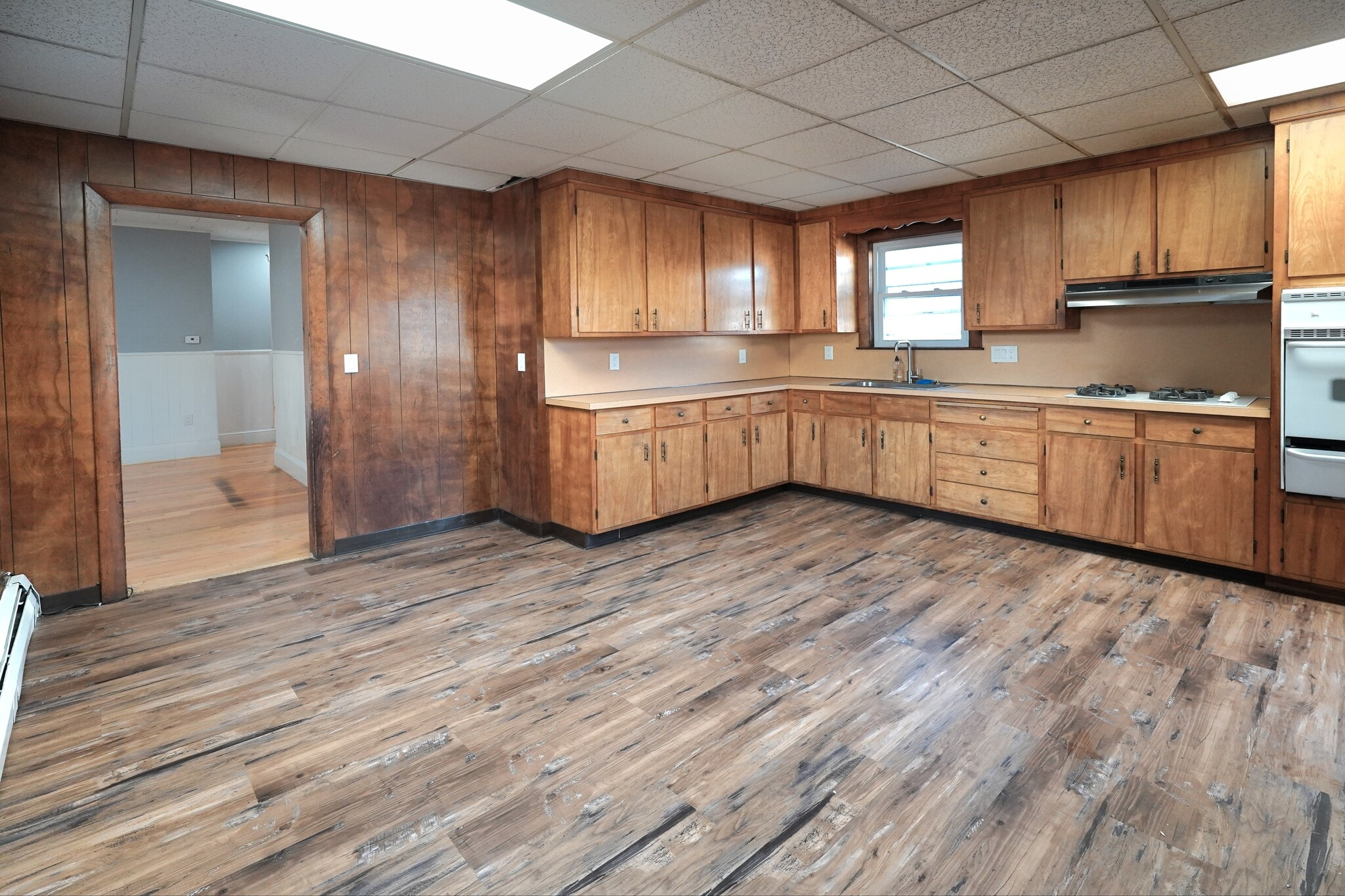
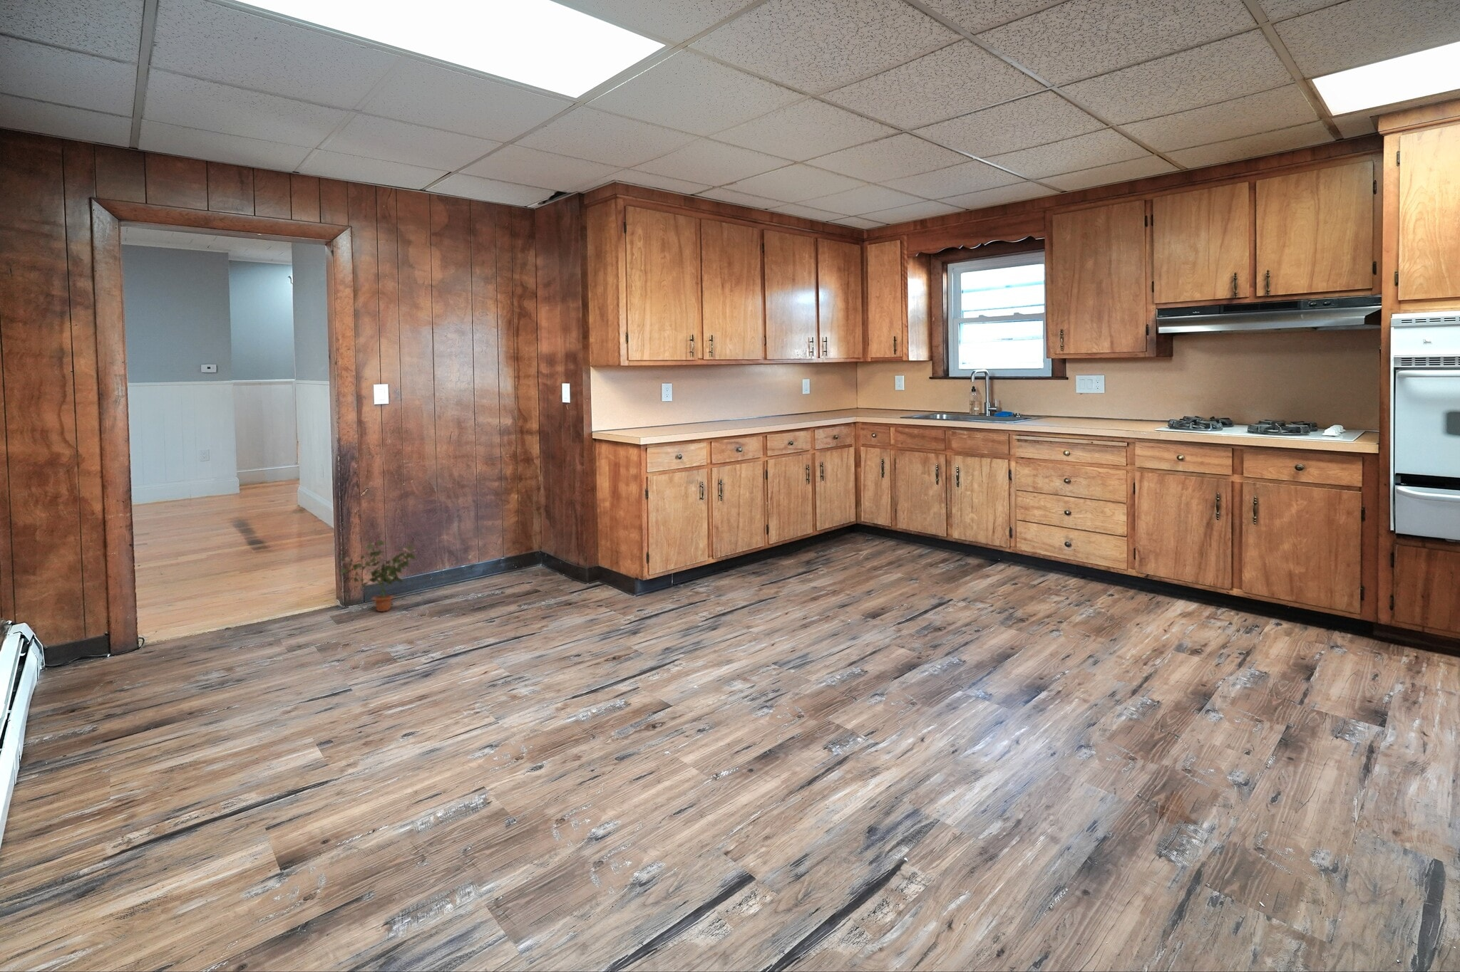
+ potted plant [339,540,419,613]
